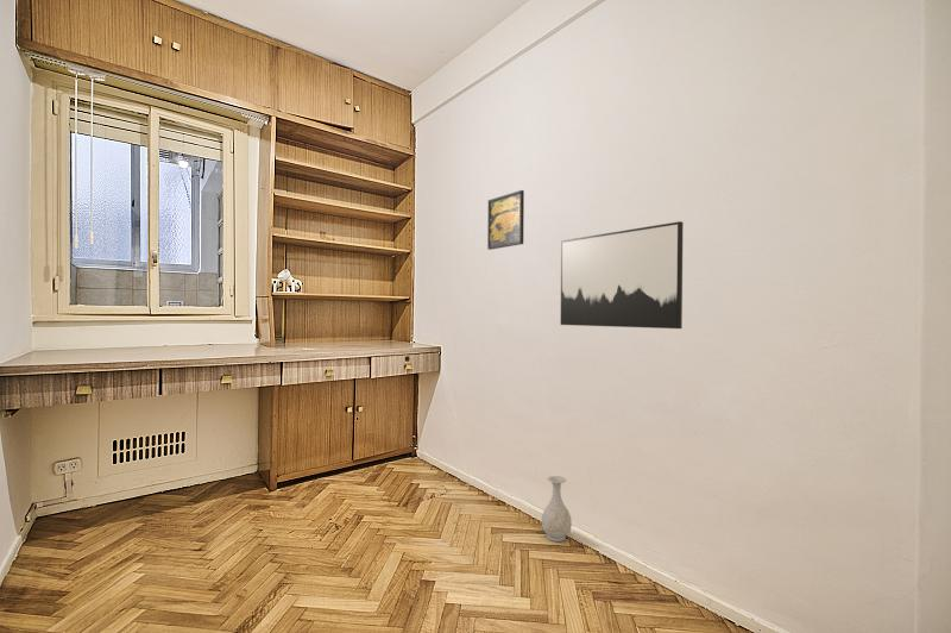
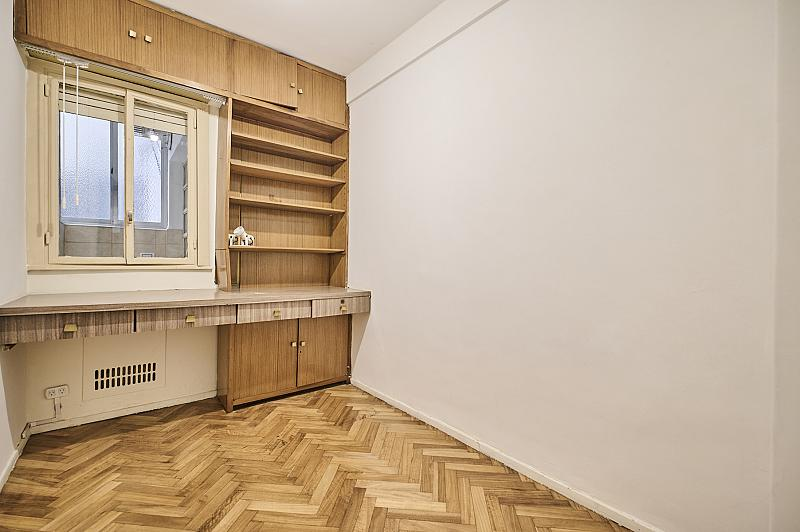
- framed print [486,189,525,251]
- vase [540,475,573,543]
- wall art [560,220,685,330]
